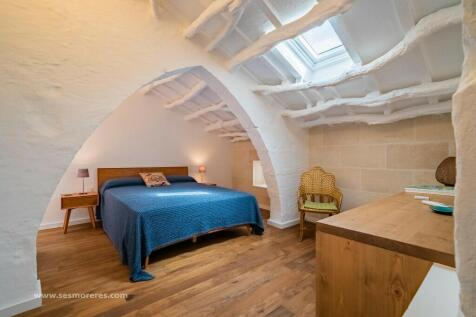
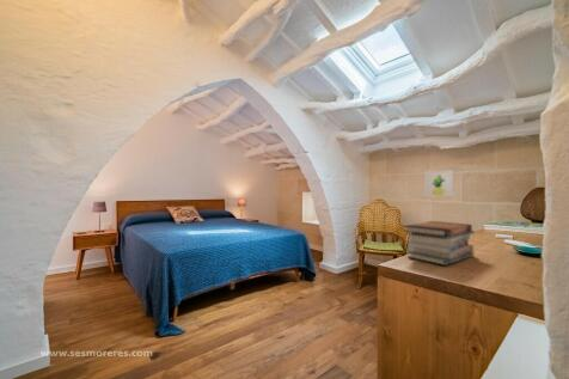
+ wall art [424,169,454,197]
+ book stack [403,220,476,267]
